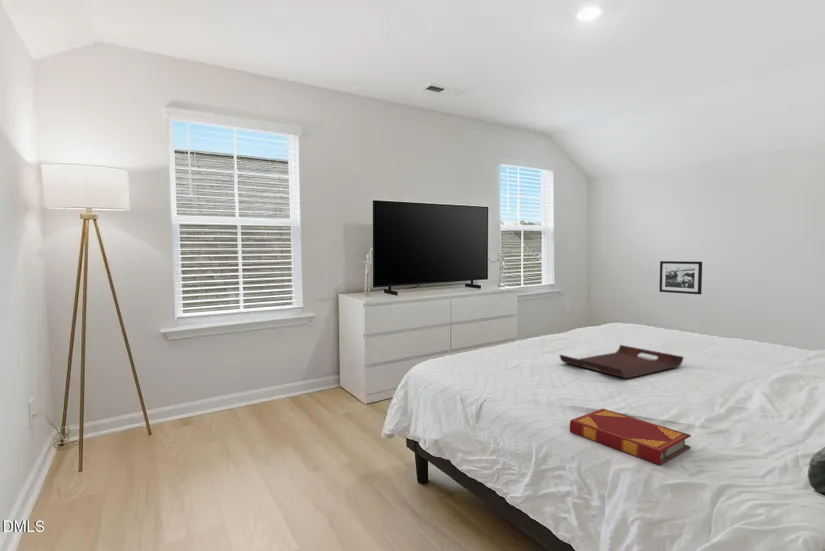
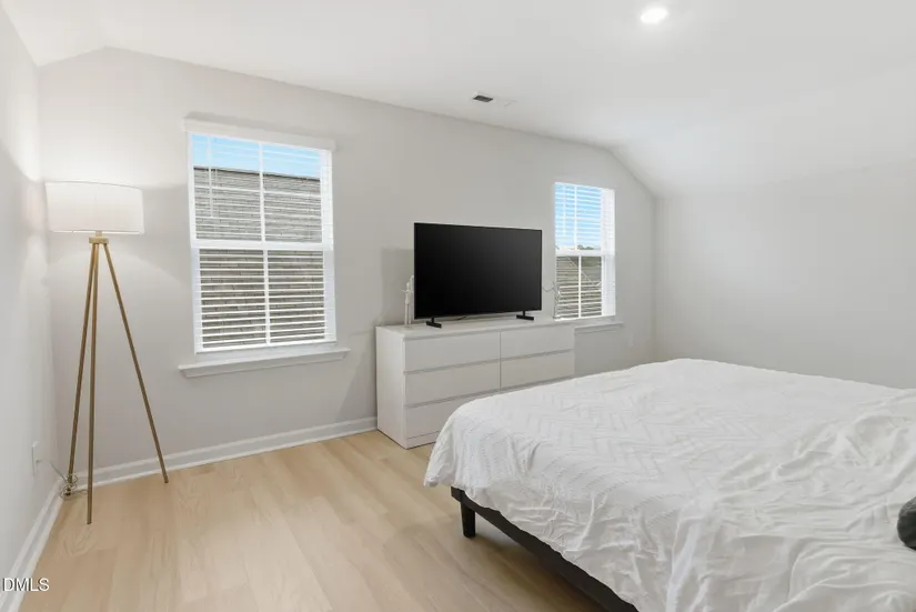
- hardback book [569,408,692,466]
- picture frame [658,260,703,295]
- serving tray [559,344,685,379]
